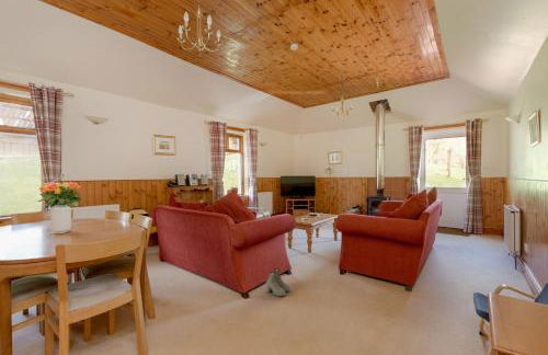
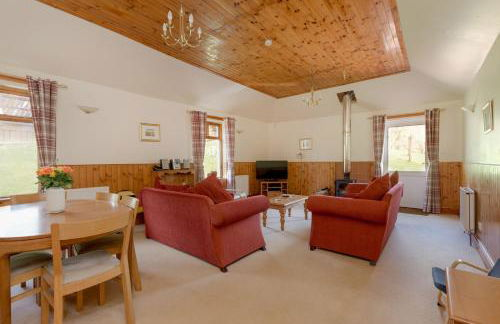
- boots [265,267,292,297]
